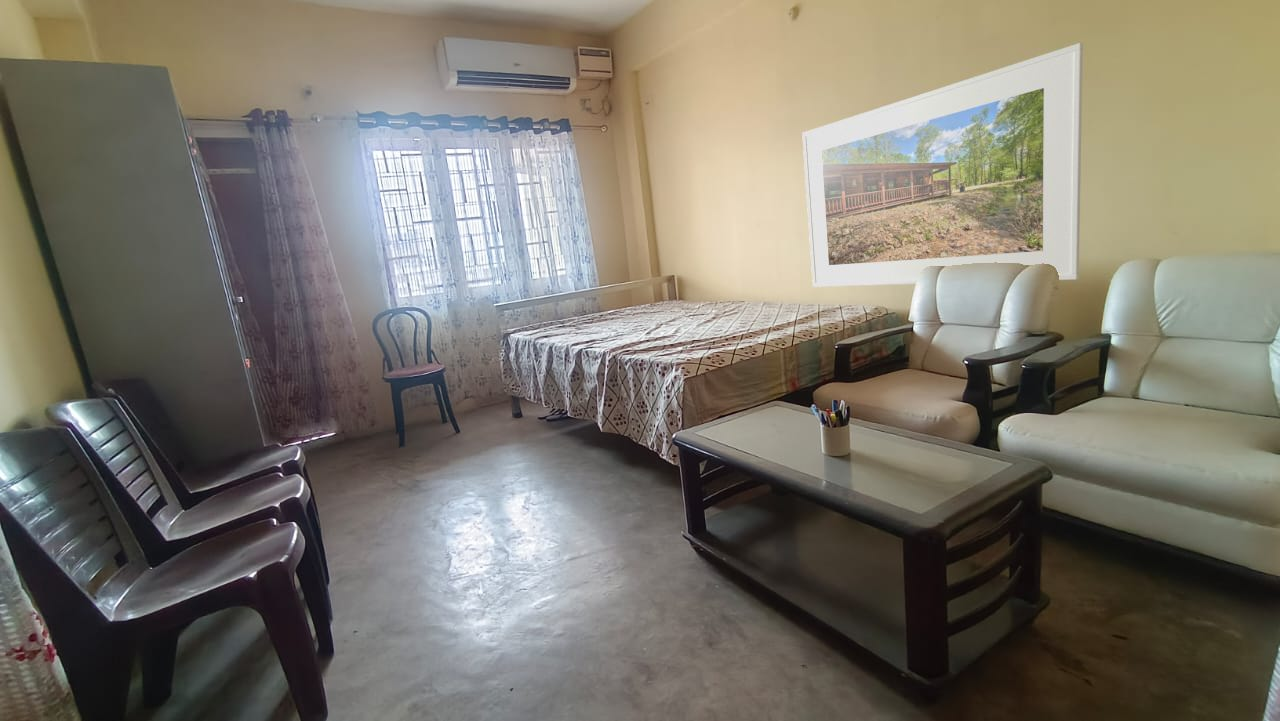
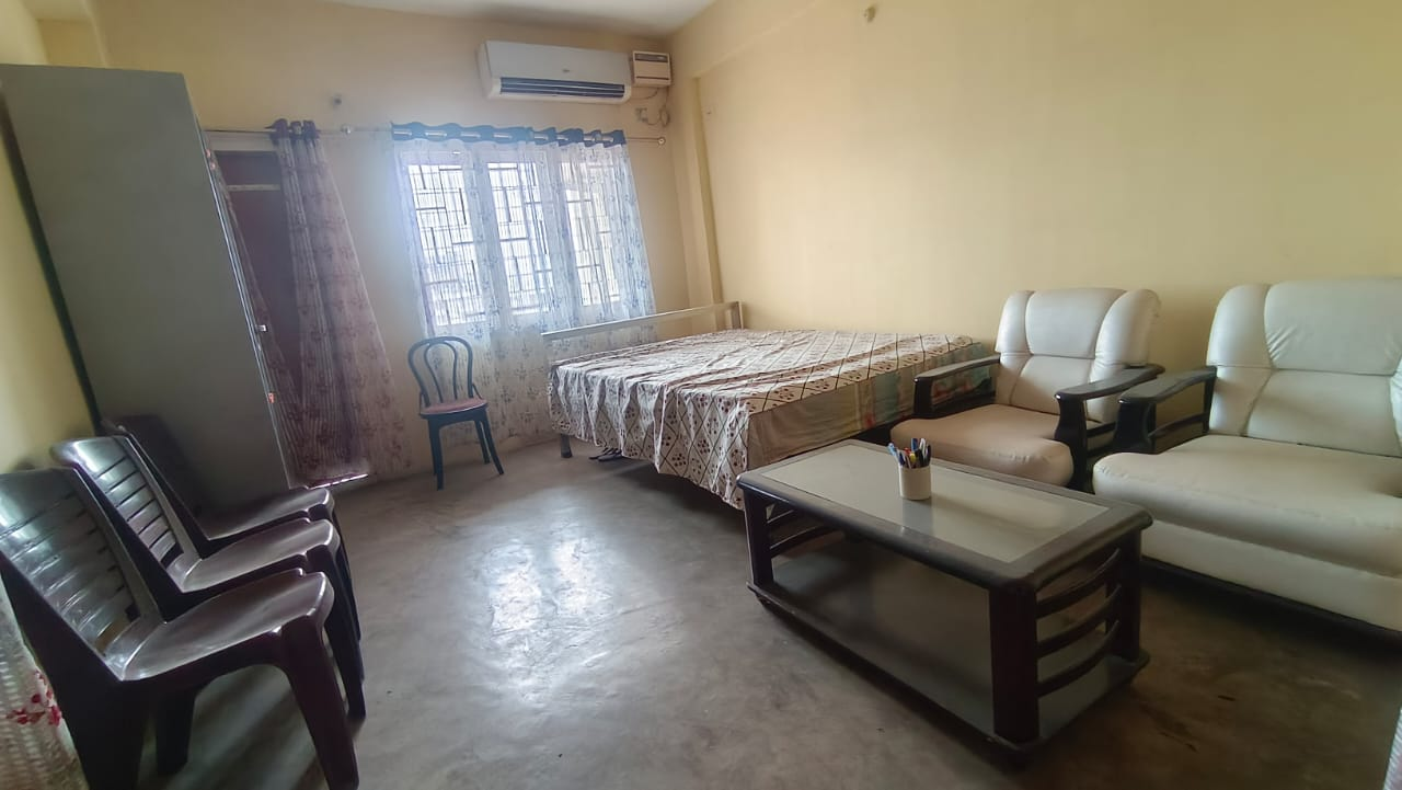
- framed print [801,42,1084,288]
